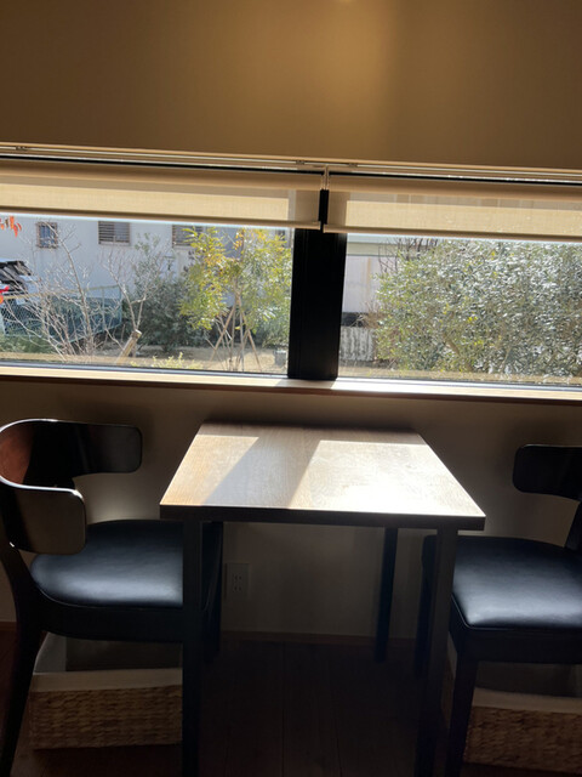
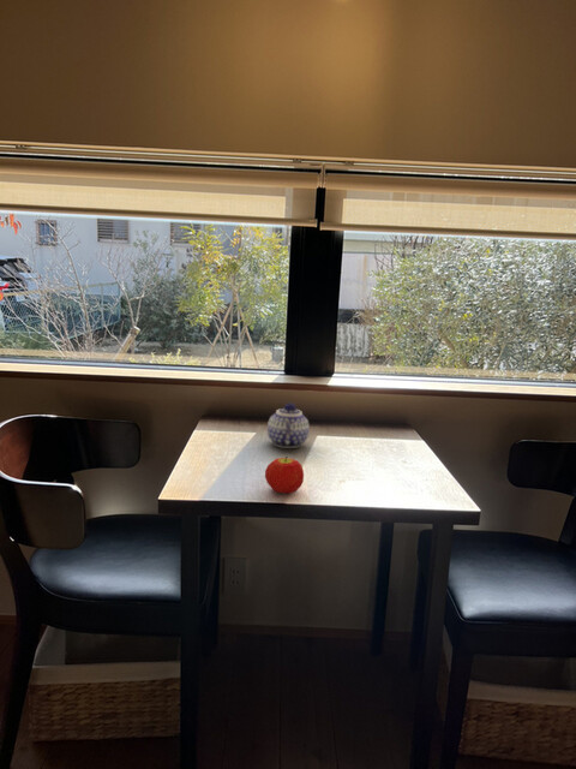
+ fruit [264,455,305,494]
+ teapot [266,401,311,449]
